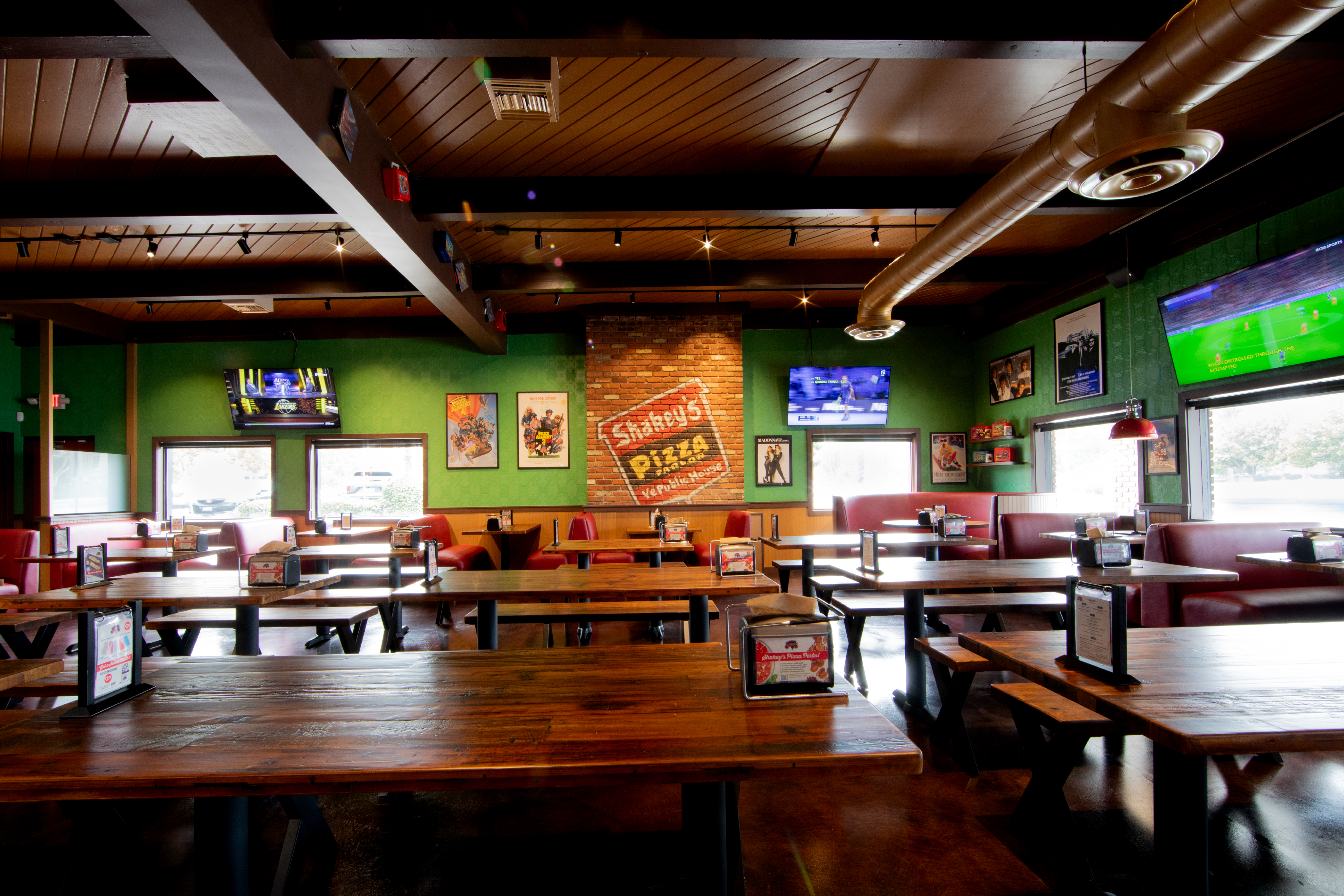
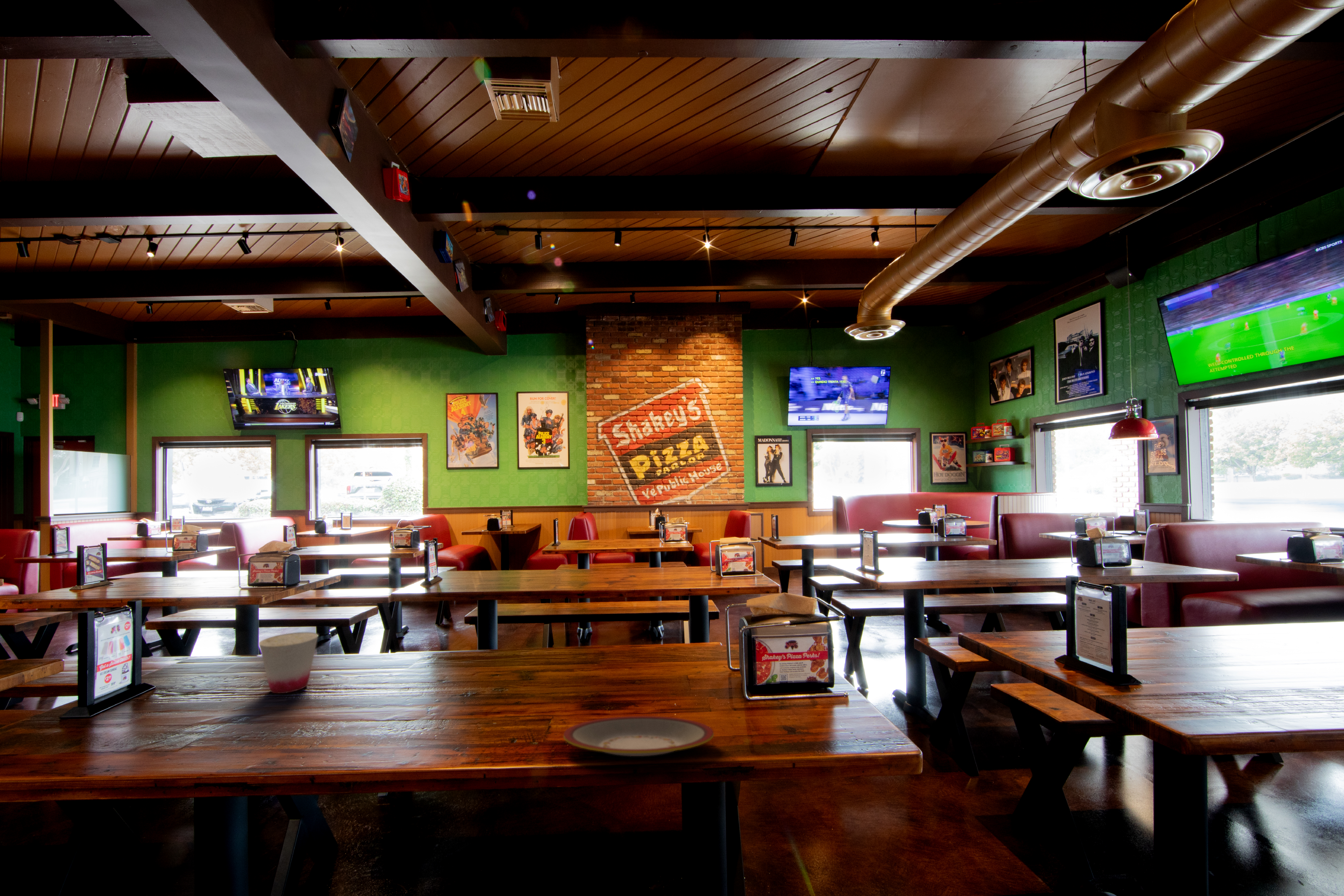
+ cup [259,632,319,694]
+ plate [563,716,714,757]
